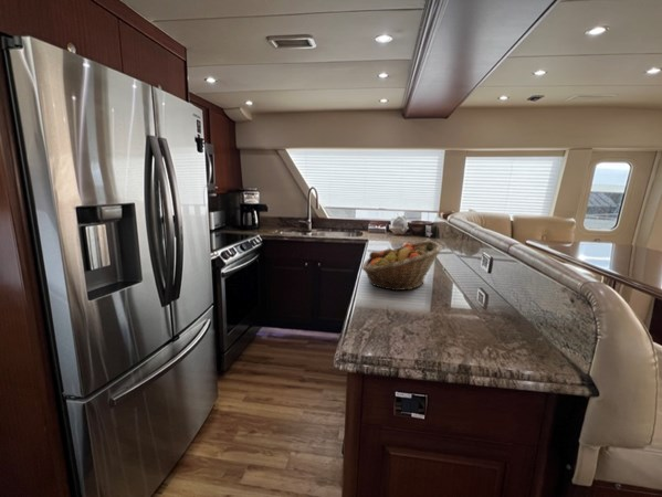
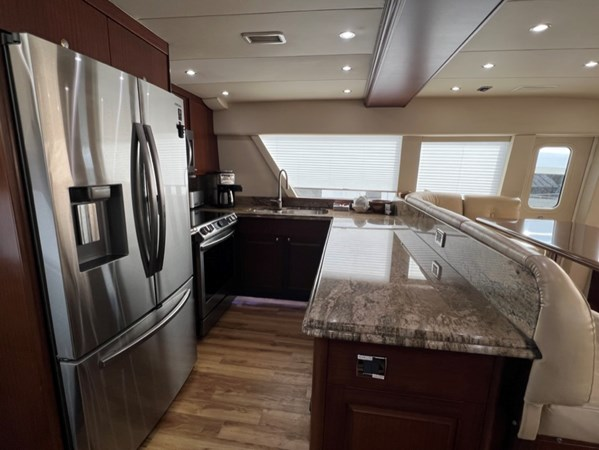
- fruit basket [361,240,444,292]
